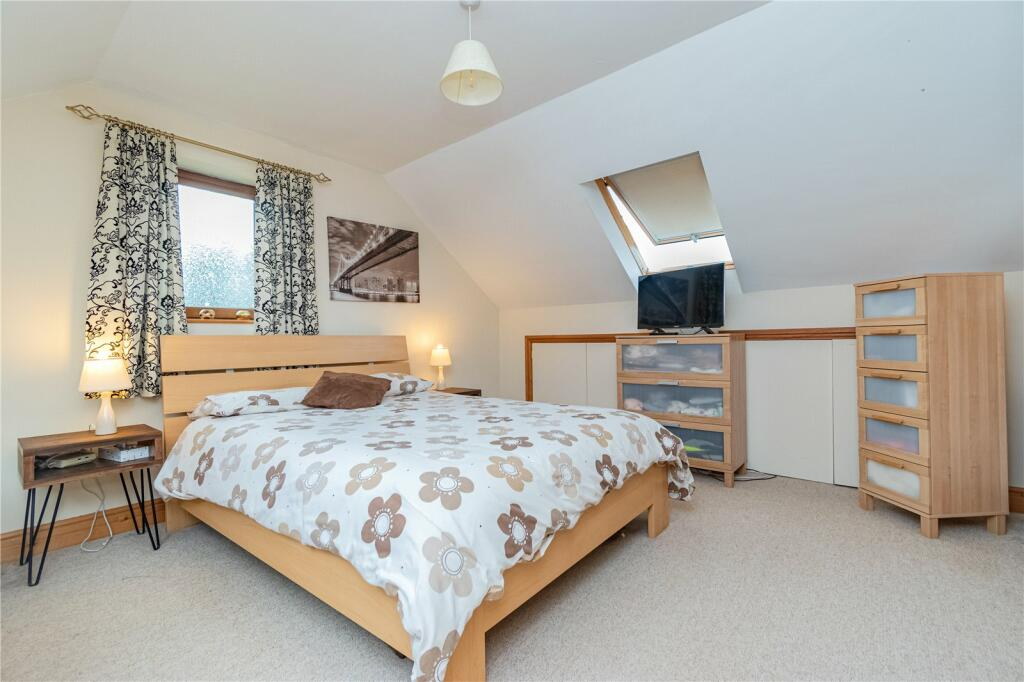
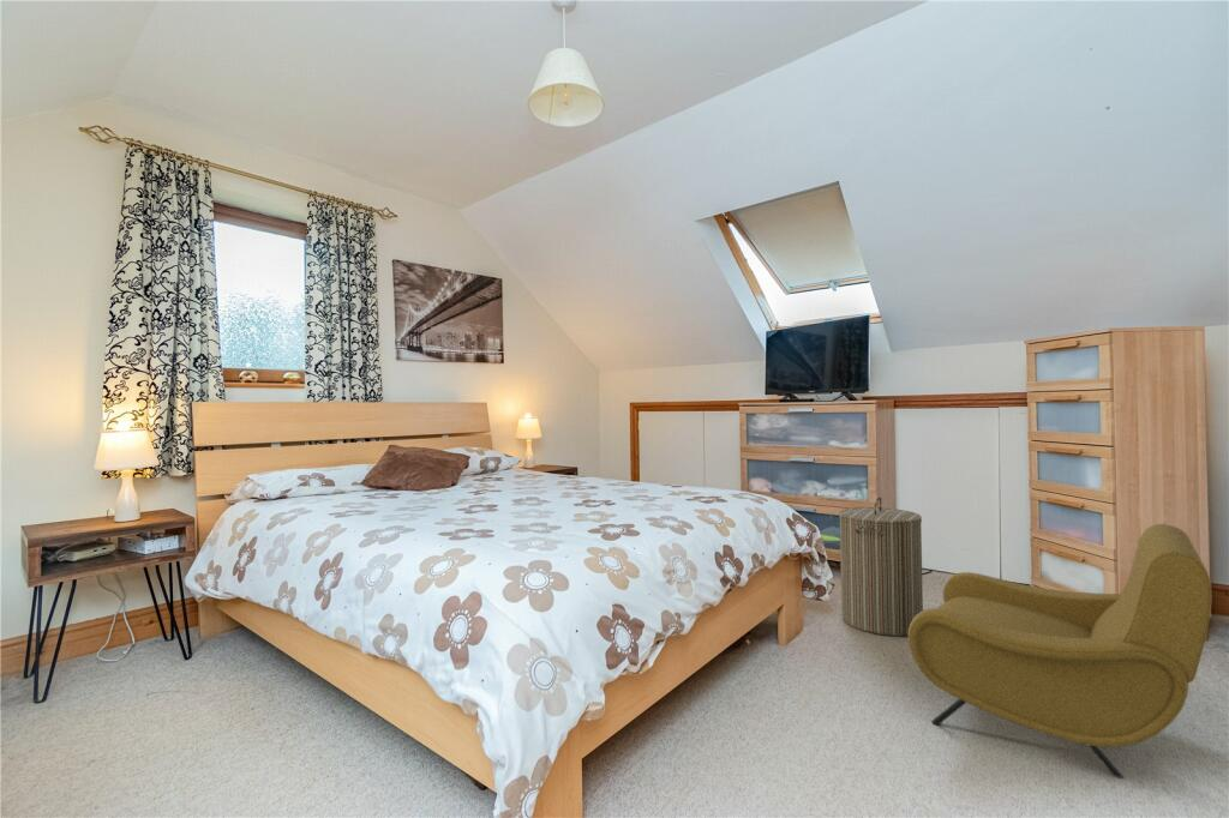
+ laundry hamper [838,495,924,637]
+ armchair [907,523,1213,780]
